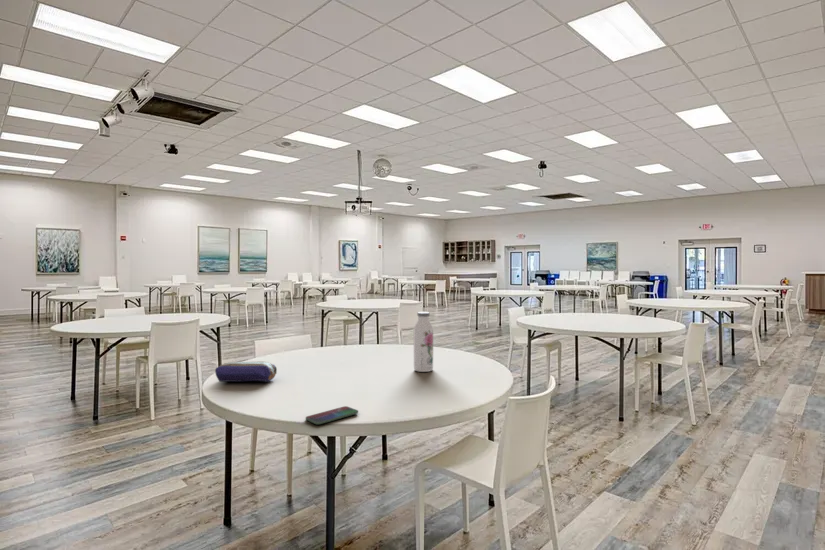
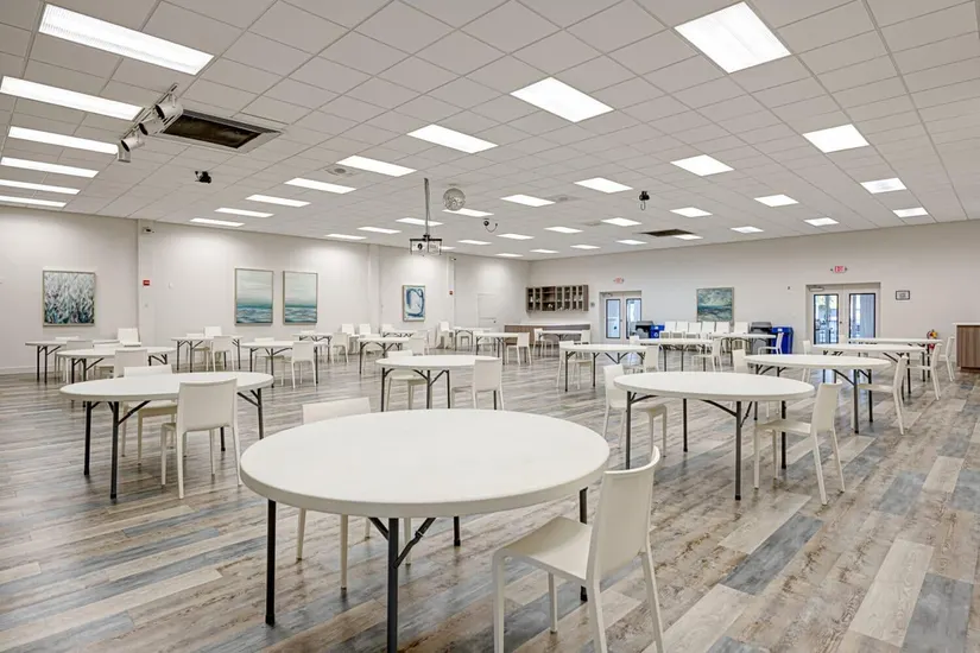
- smartphone [305,405,359,425]
- water bottle [413,311,434,373]
- pencil case [214,360,278,383]
